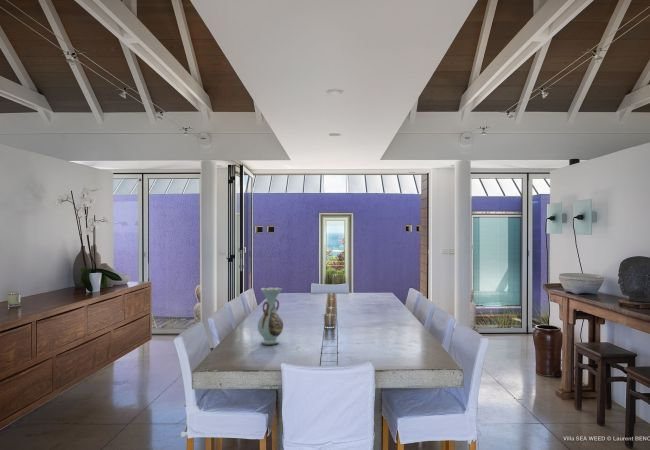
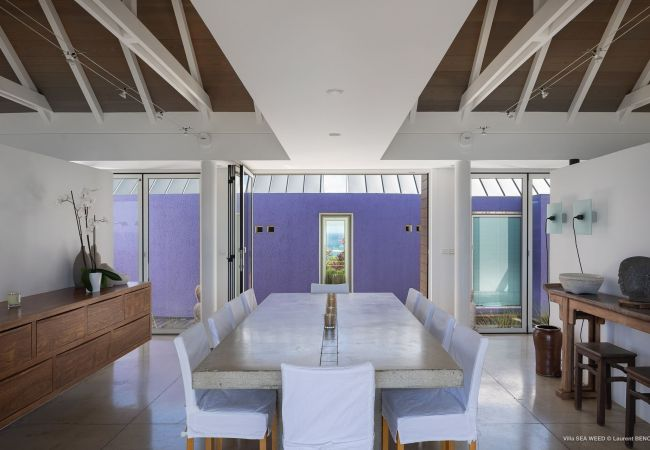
- decorative vase [257,286,284,346]
